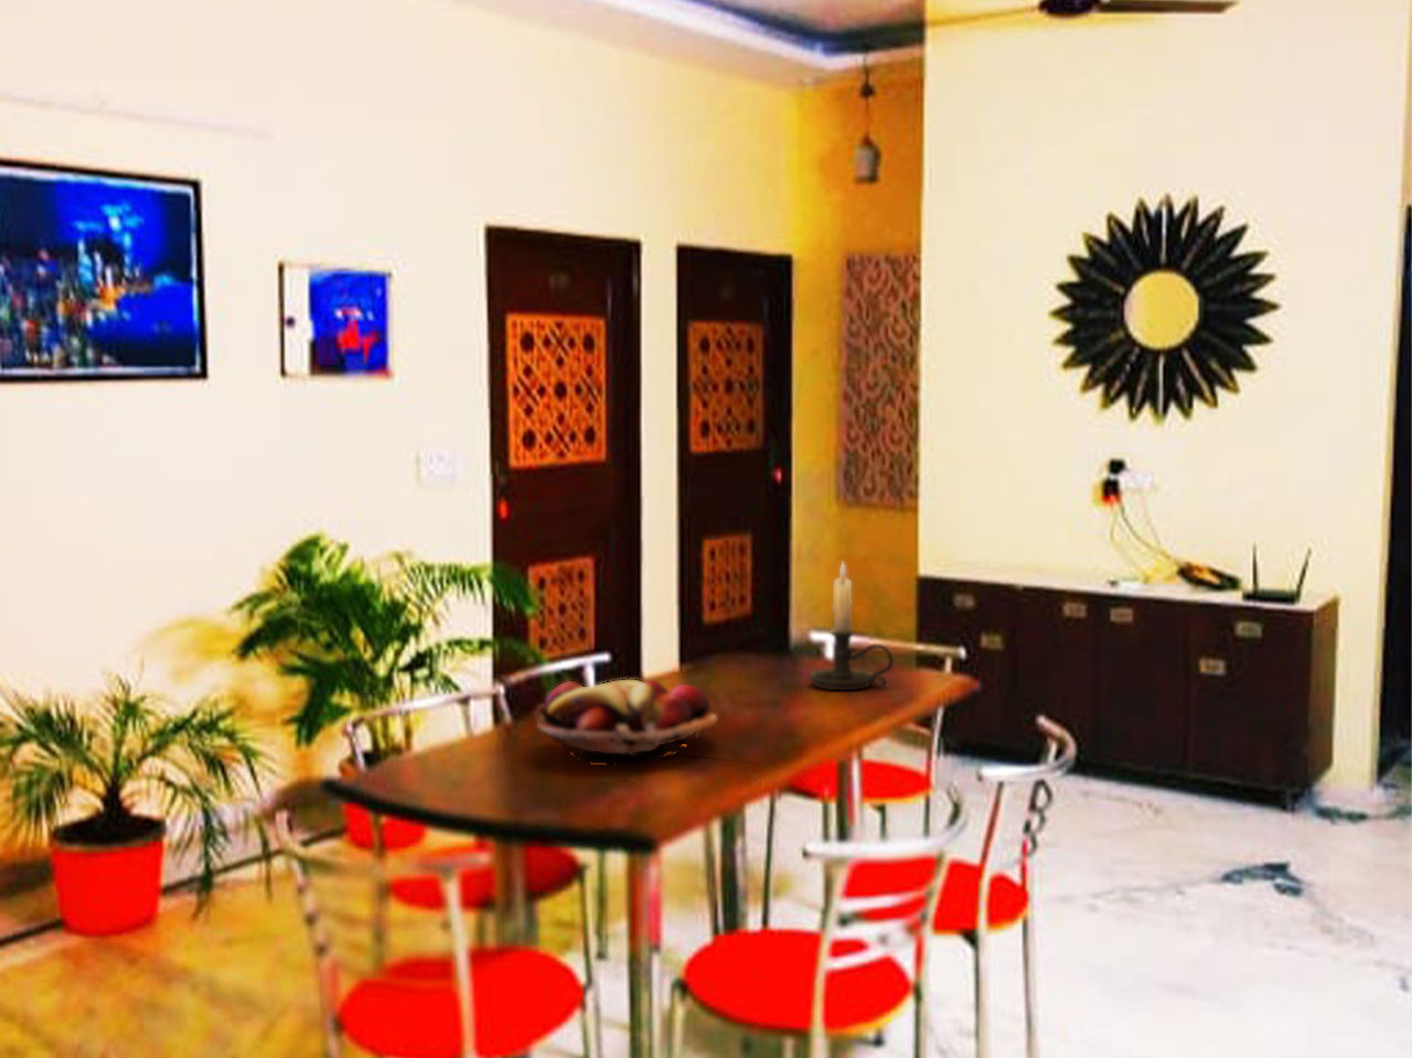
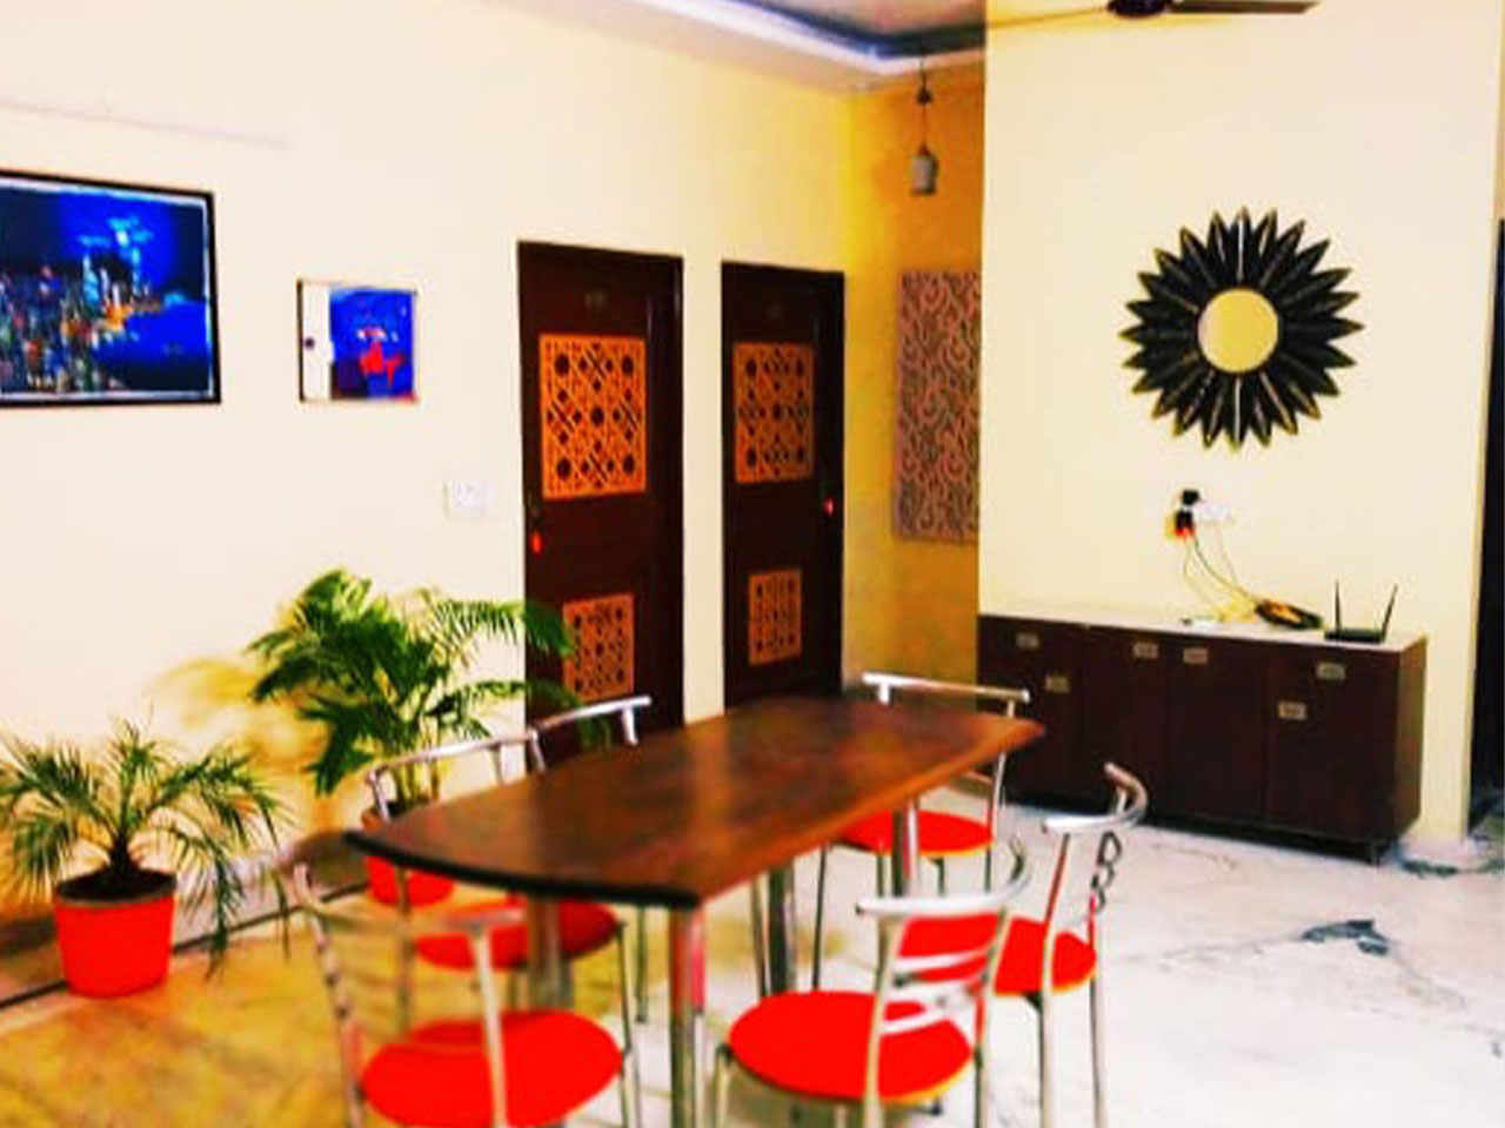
- fruit basket [534,679,719,763]
- candle holder [807,559,895,692]
